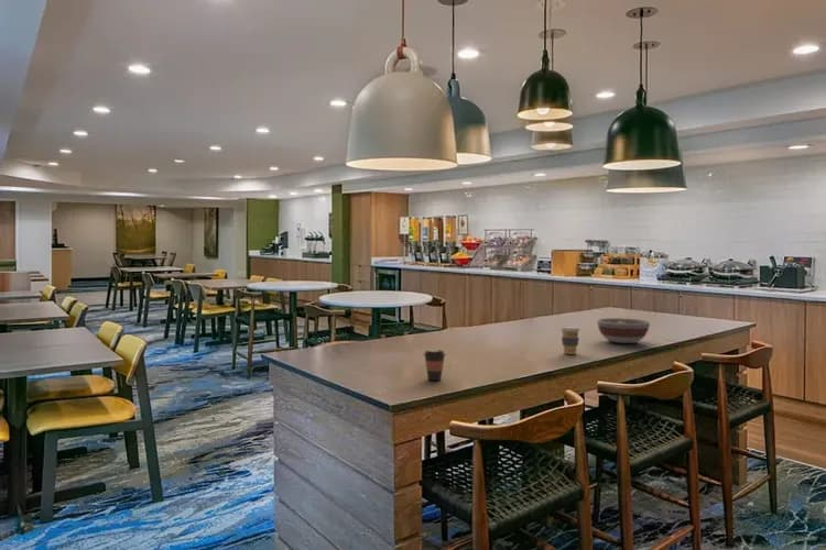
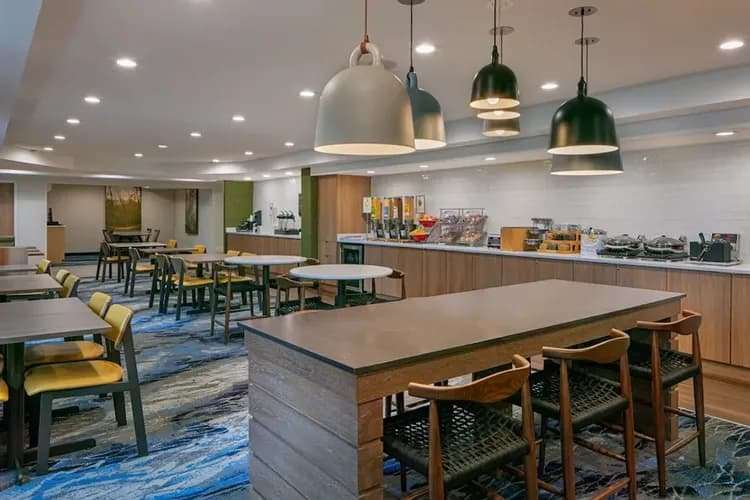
- coffee cup [559,326,582,355]
- coffee cup [423,348,447,382]
- bowl [596,317,651,344]
